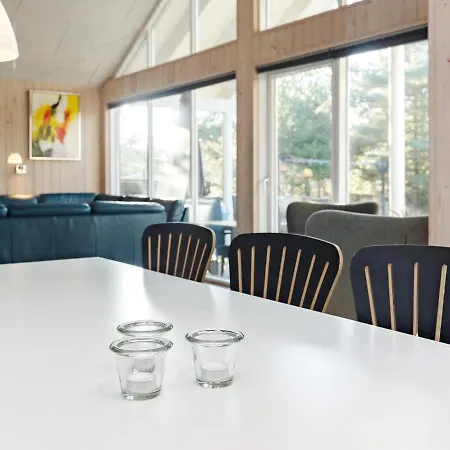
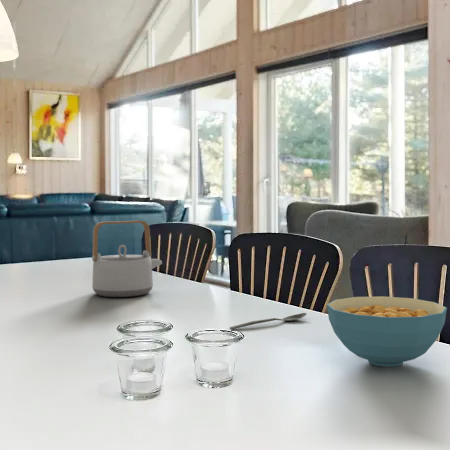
+ spoon [229,312,308,330]
+ cereal bowl [326,295,448,368]
+ teapot [91,219,163,298]
